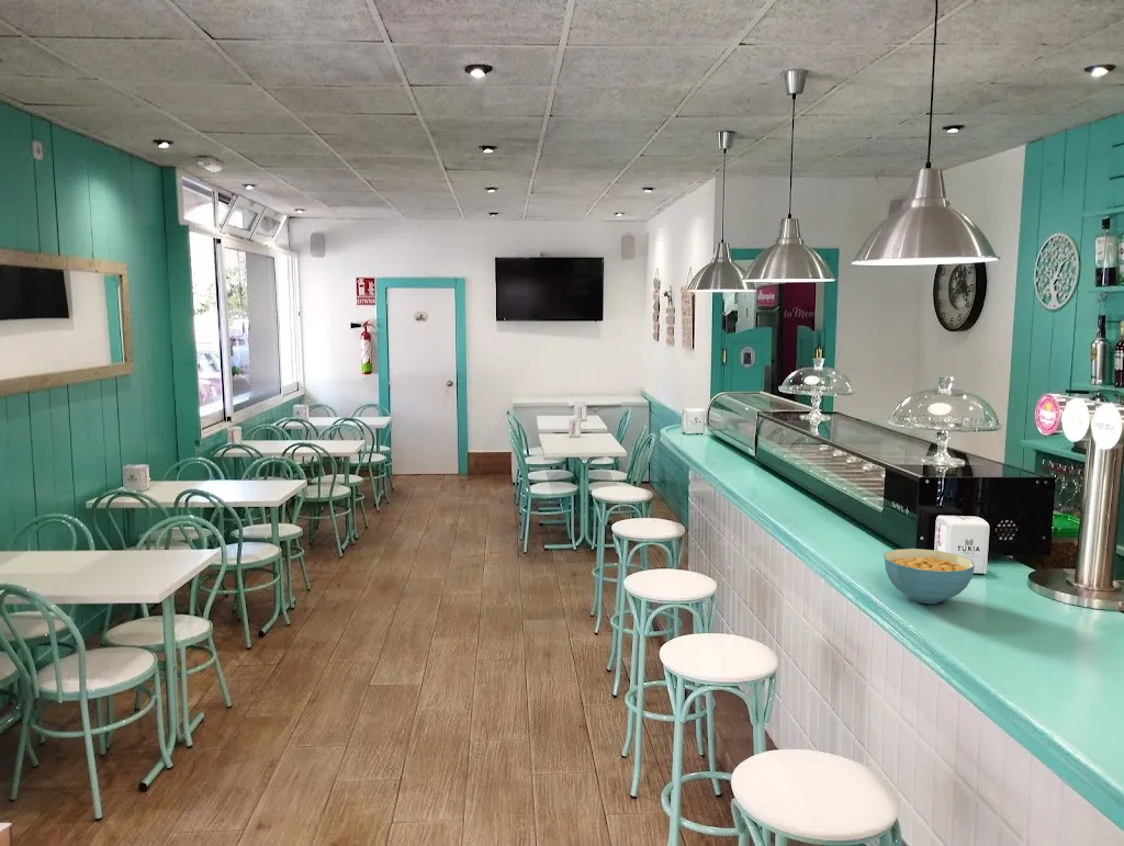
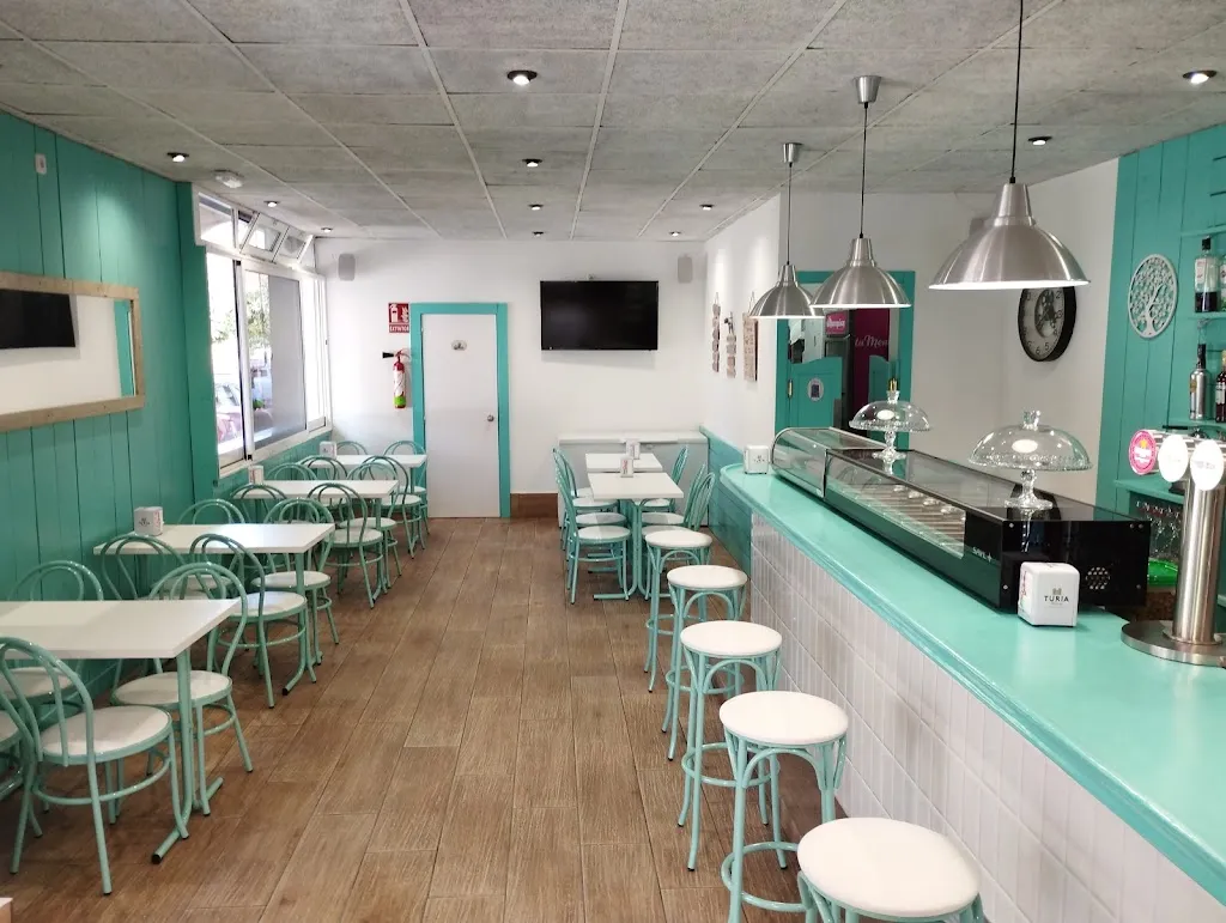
- cereal bowl [883,548,976,605]
